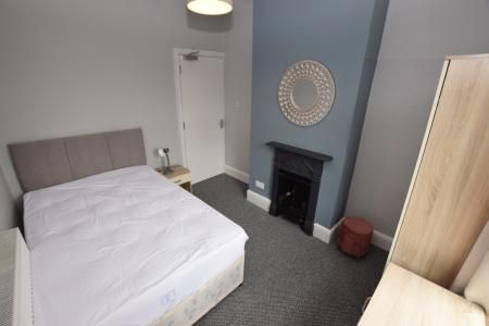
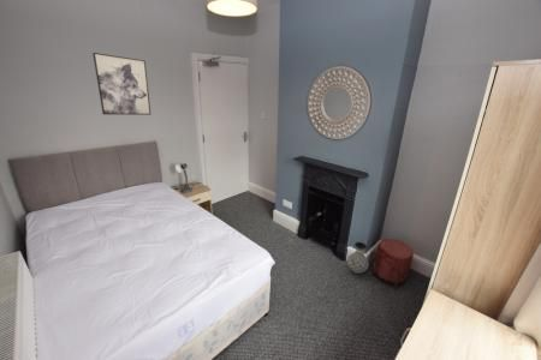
+ vase [346,241,370,275]
+ wall art [91,52,153,116]
